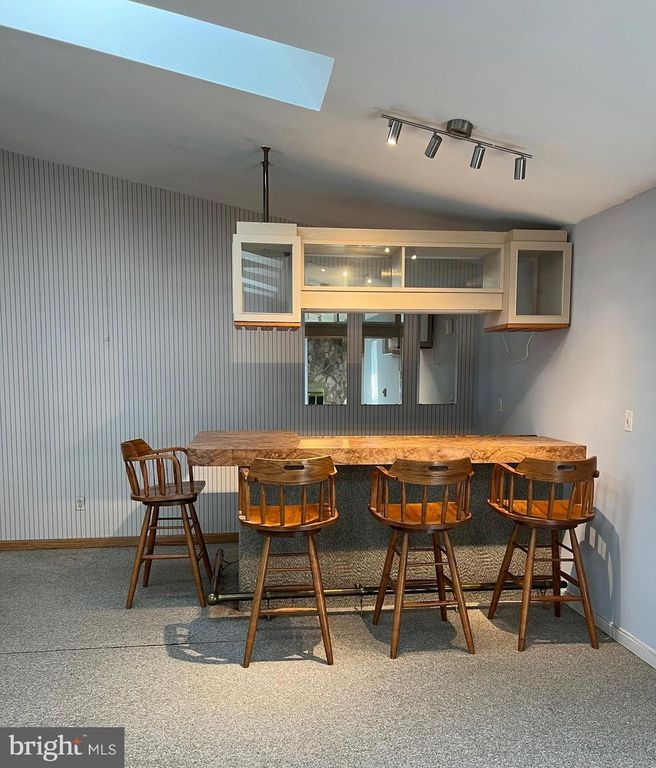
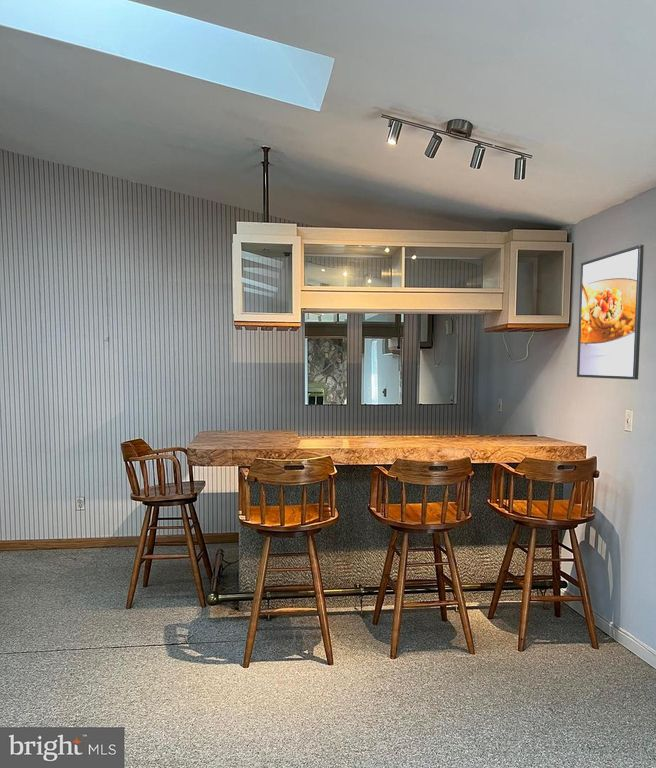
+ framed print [576,244,645,381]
